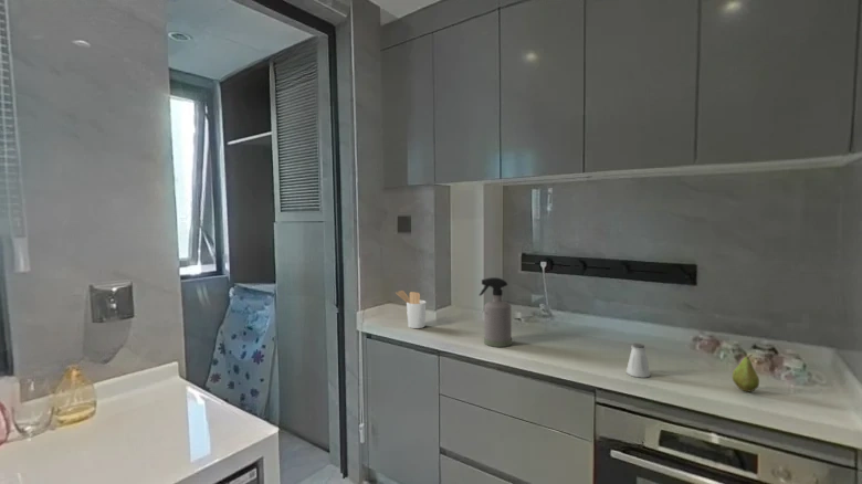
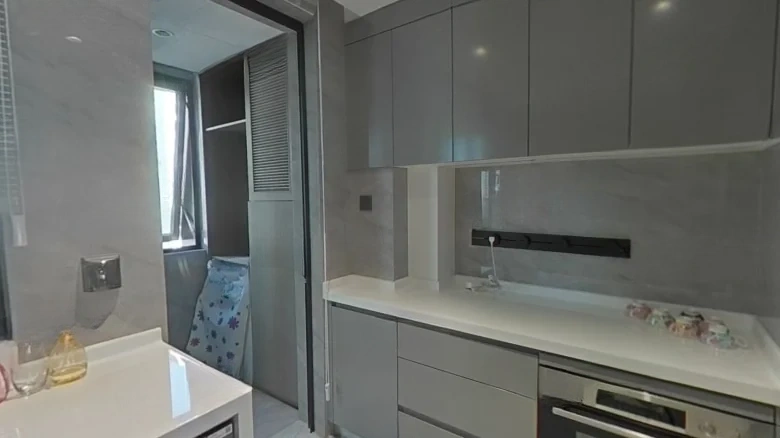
- saltshaker [626,343,651,379]
- spray bottle [479,276,513,348]
- utensil holder [395,290,428,329]
- fruit [732,354,760,392]
